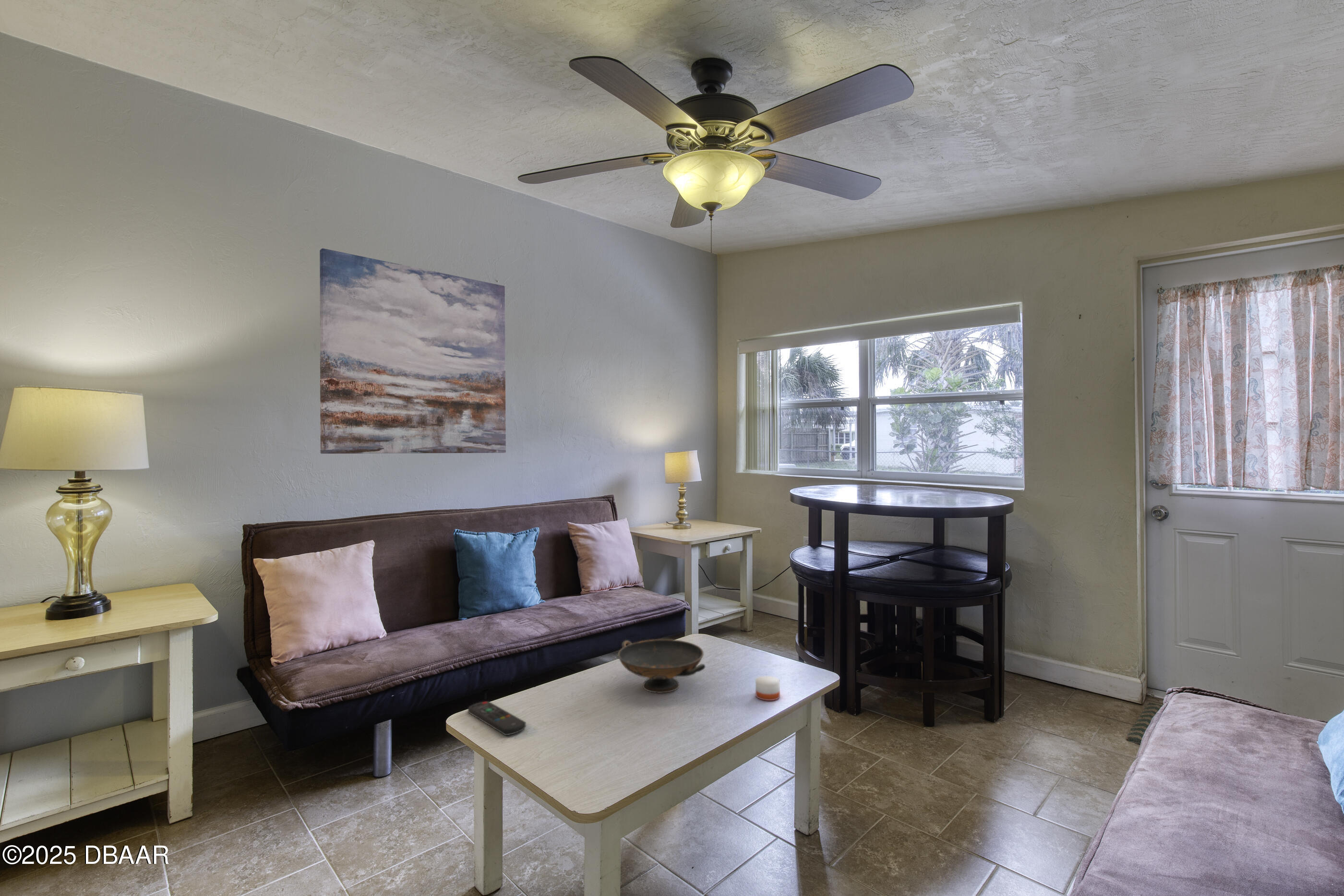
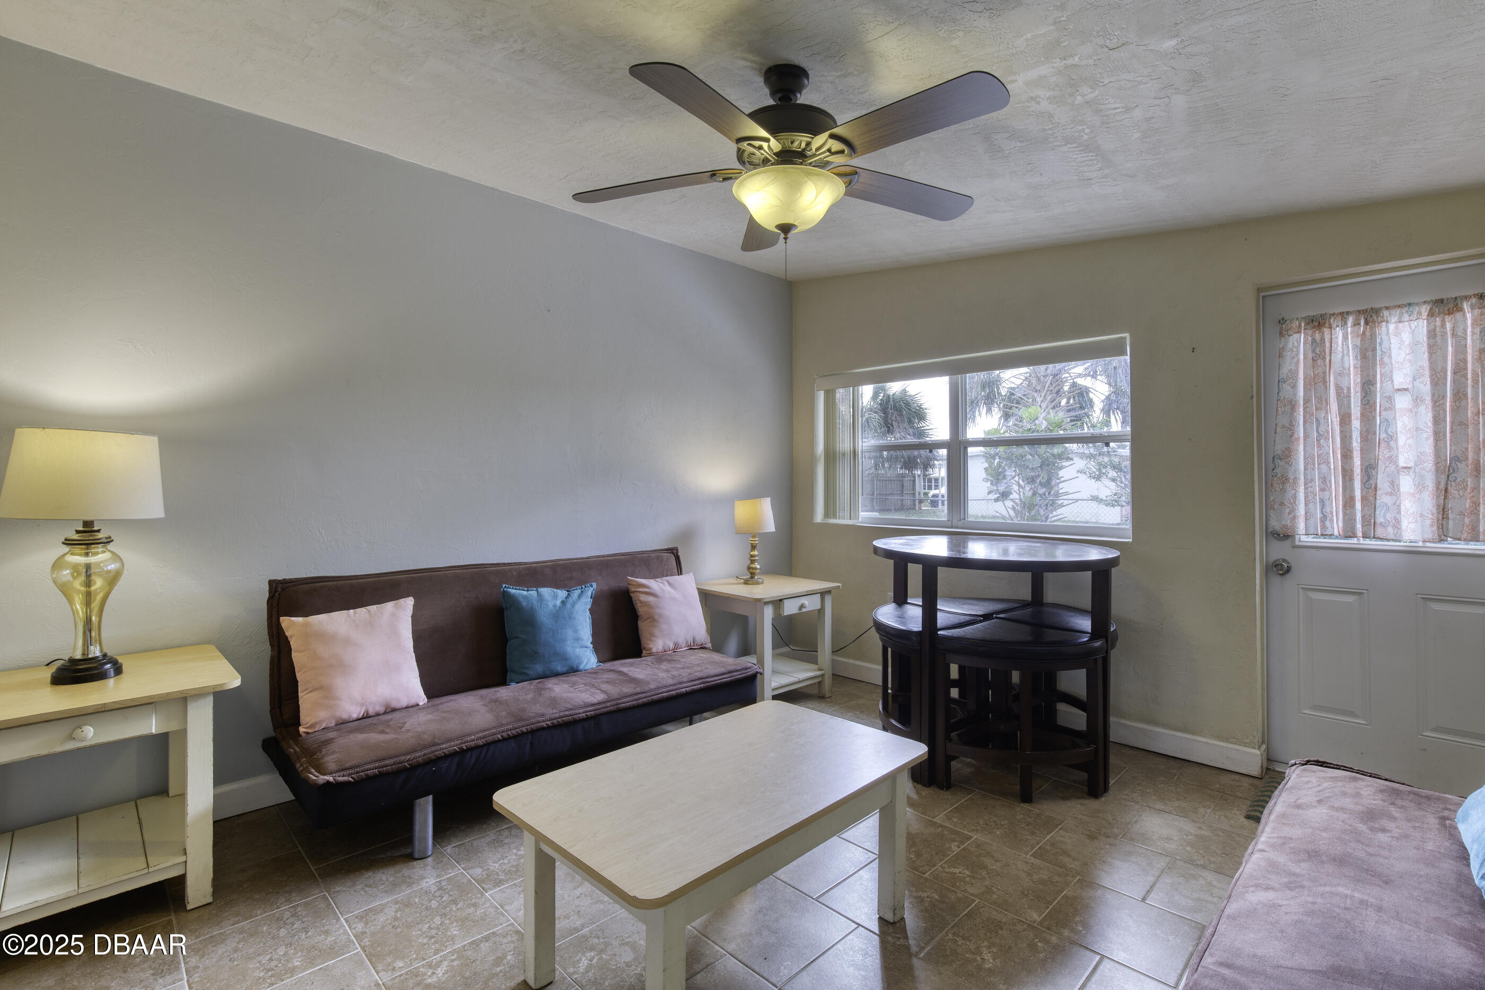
- wall art [319,248,506,454]
- candle [755,672,780,701]
- remote control [468,701,527,736]
- decorative bowl [617,639,706,693]
